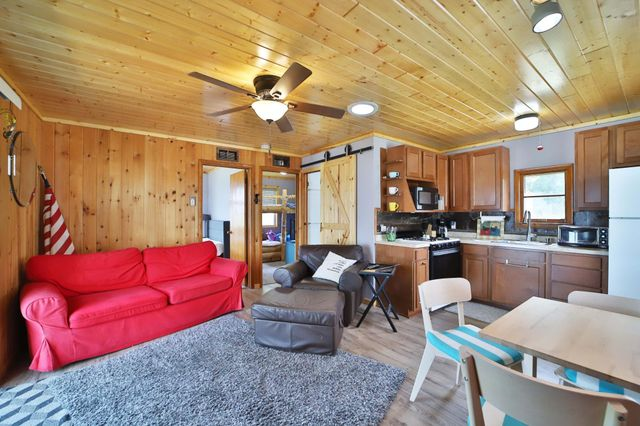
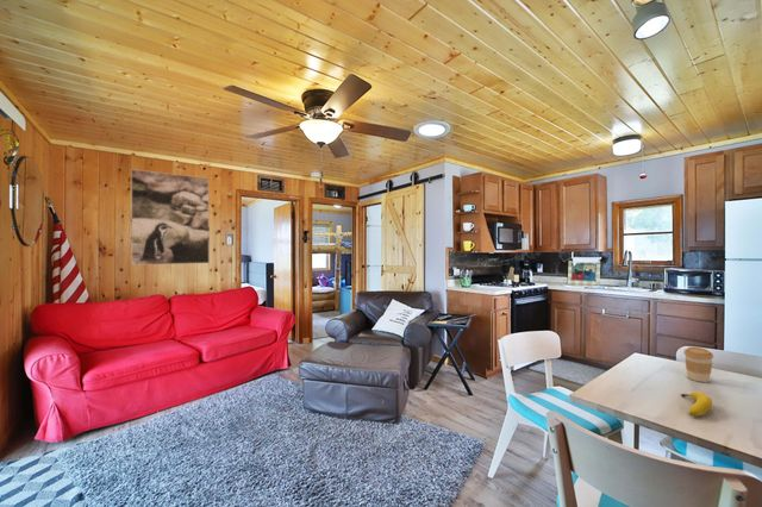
+ fruit [680,390,713,418]
+ coffee cup [682,346,714,383]
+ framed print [130,168,211,267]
